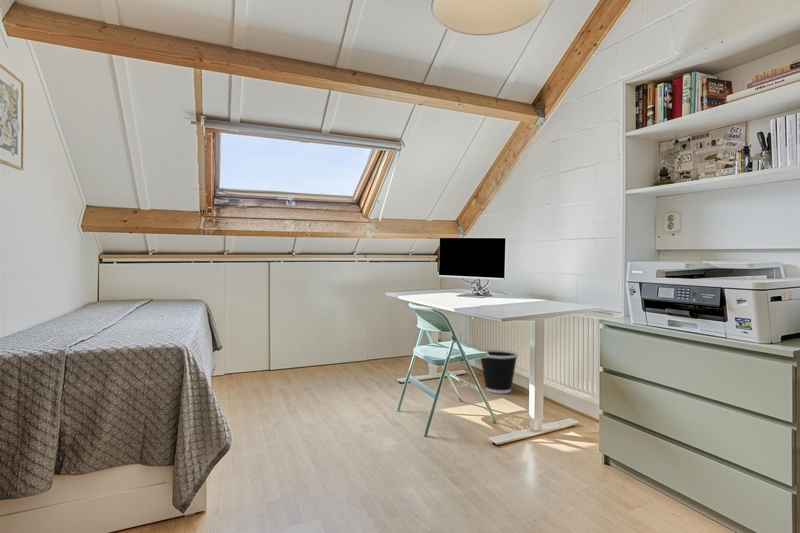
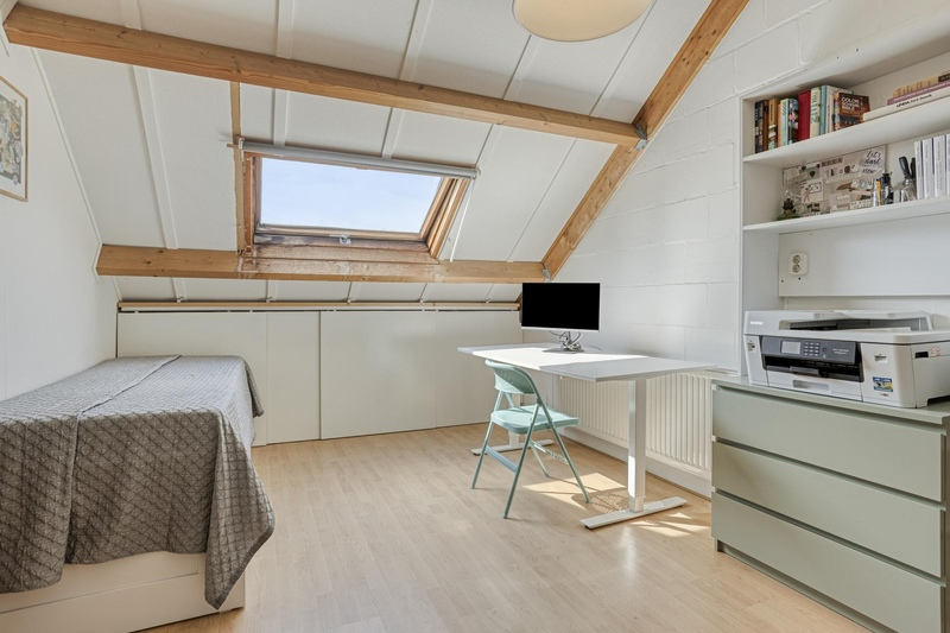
- wastebasket [480,348,519,394]
